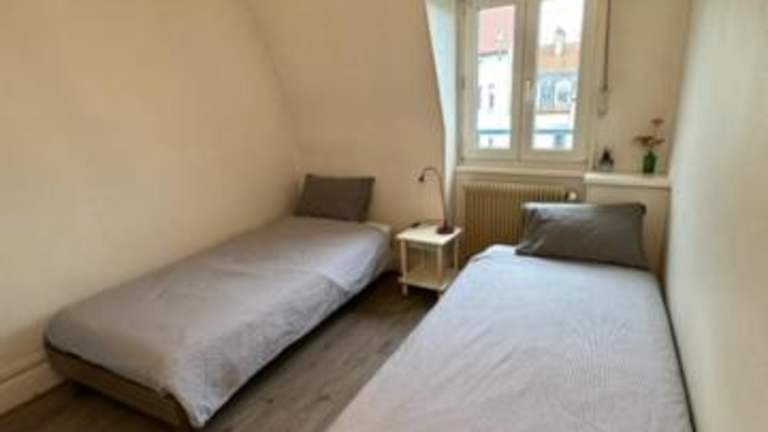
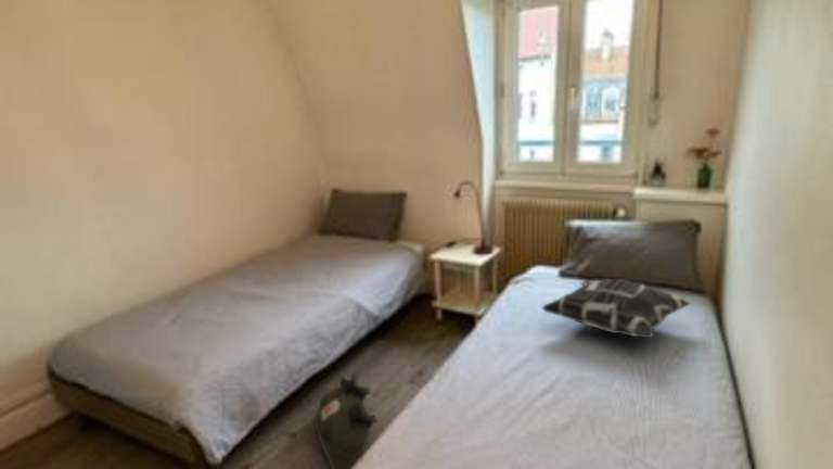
+ decorative pillow [540,278,692,340]
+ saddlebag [313,375,377,469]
